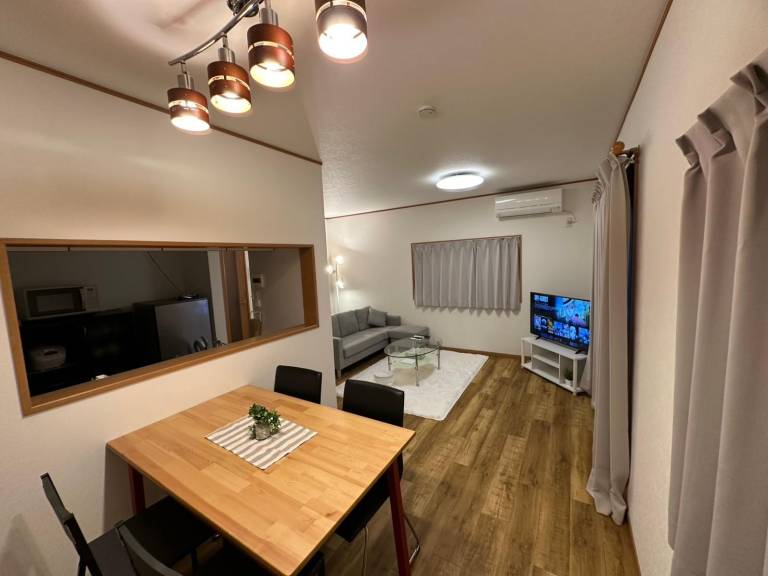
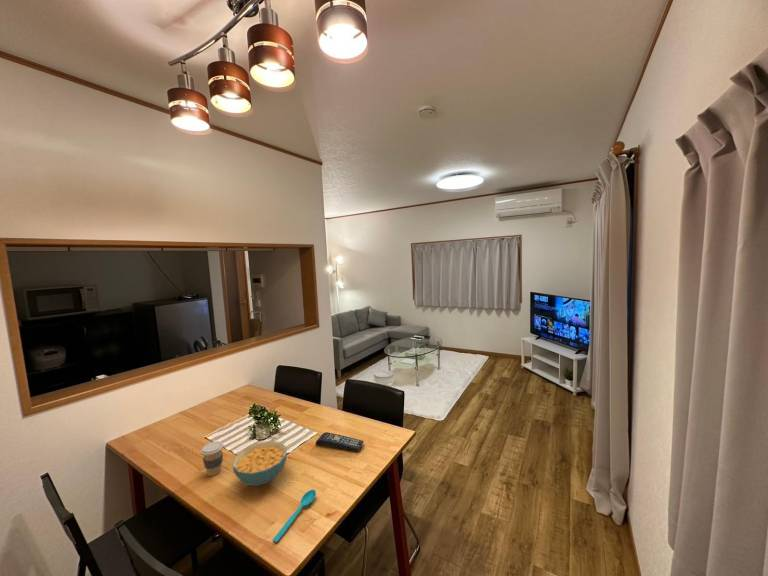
+ cereal bowl [231,440,288,487]
+ coffee cup [200,440,225,477]
+ spoon [272,489,317,543]
+ remote control [314,431,365,452]
